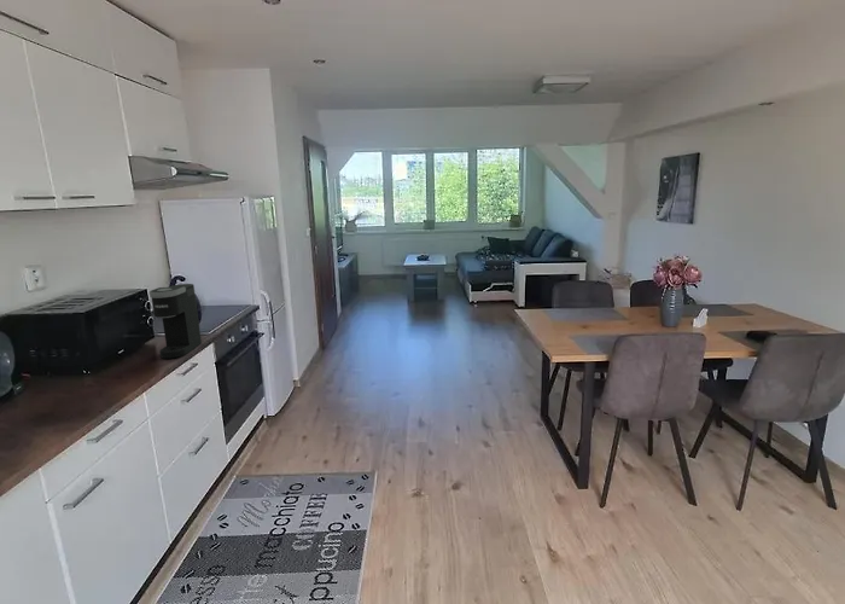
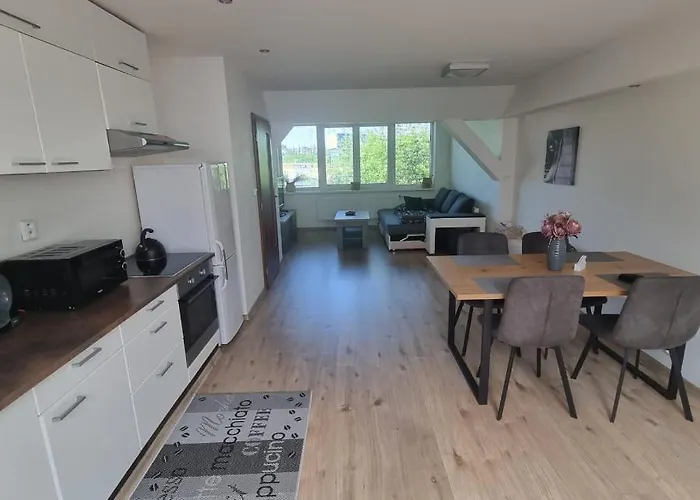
- coffee maker [148,283,203,360]
